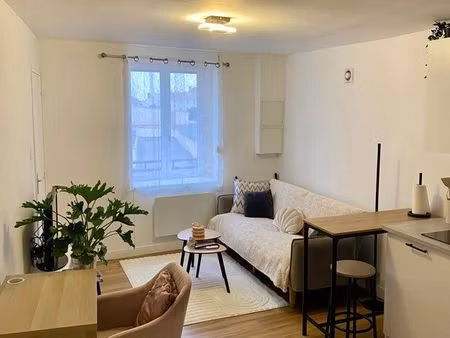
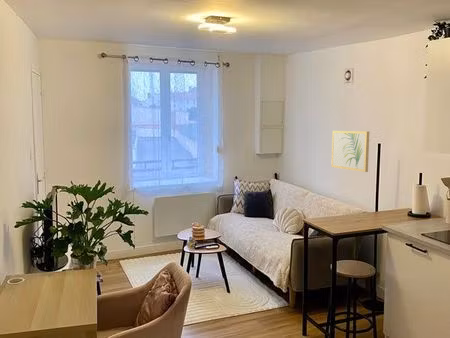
+ wall art [330,130,370,173]
